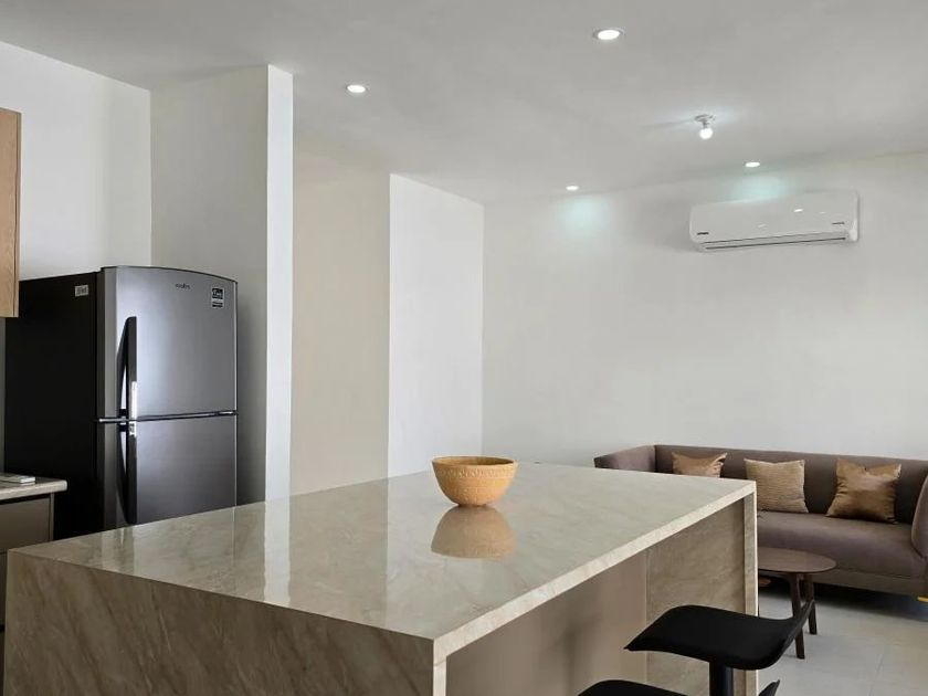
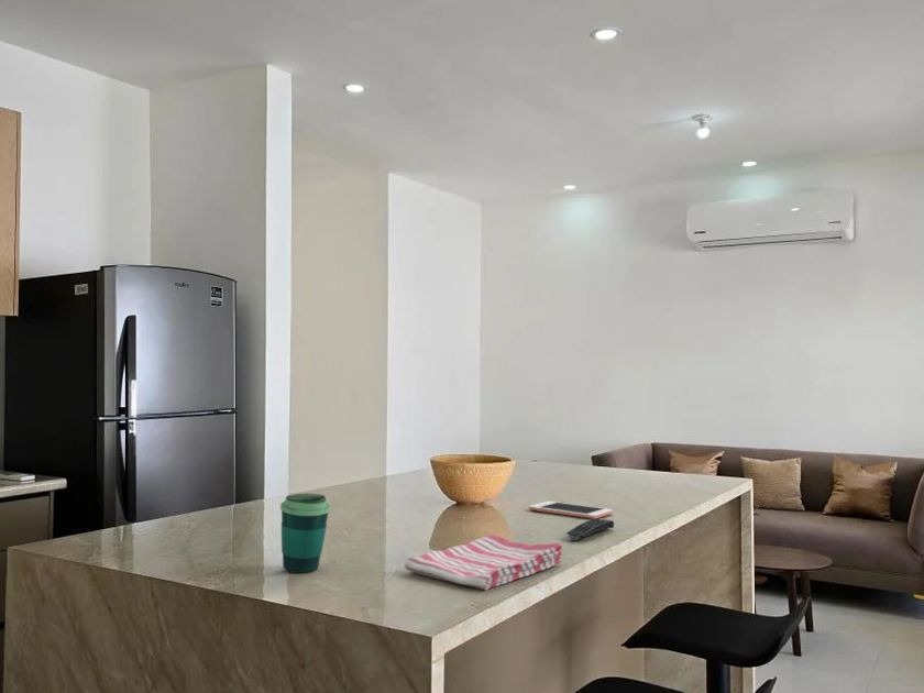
+ cell phone [528,501,614,519]
+ remote control [566,518,615,542]
+ cup [279,493,331,574]
+ dish towel [403,534,563,591]
